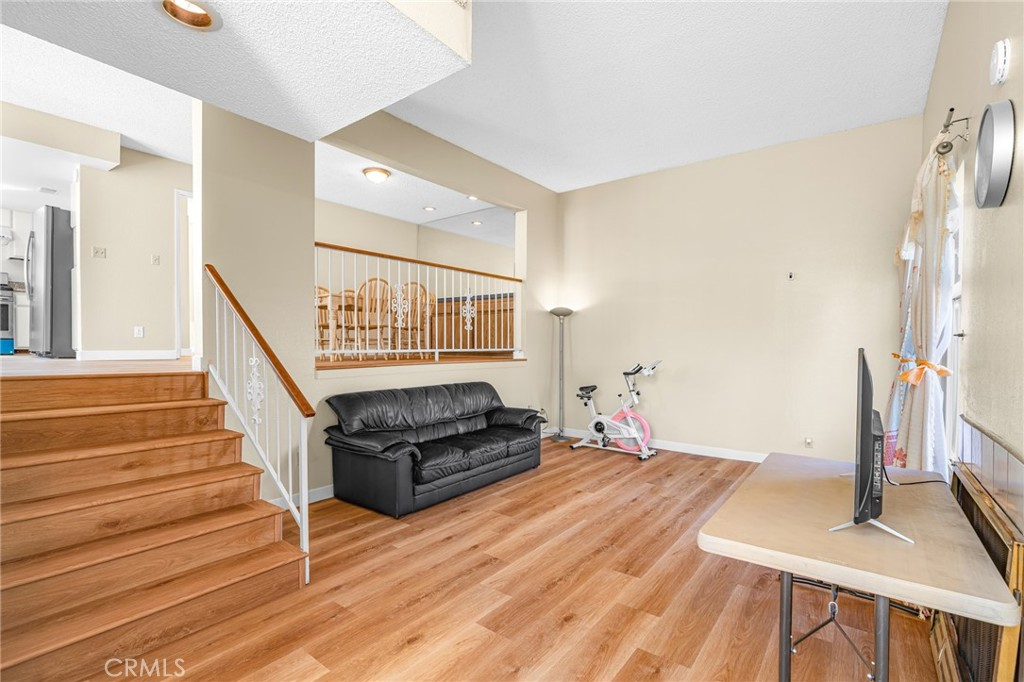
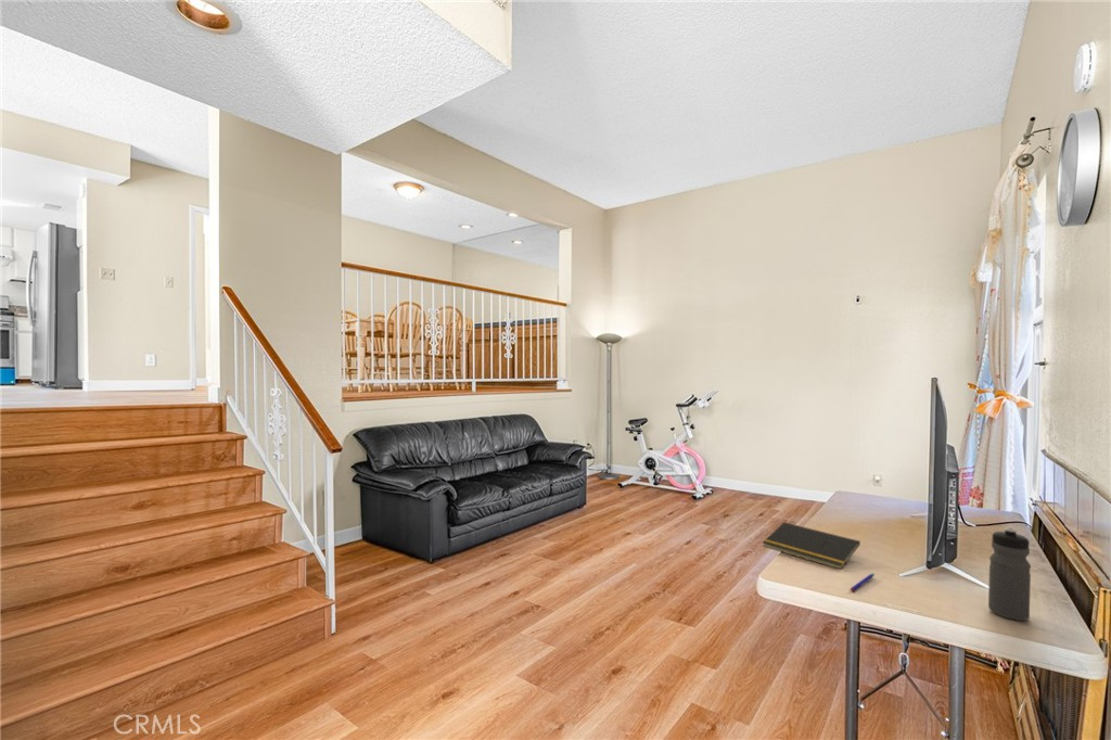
+ pen [850,572,876,592]
+ notepad [762,521,861,571]
+ water bottle [987,527,1032,622]
